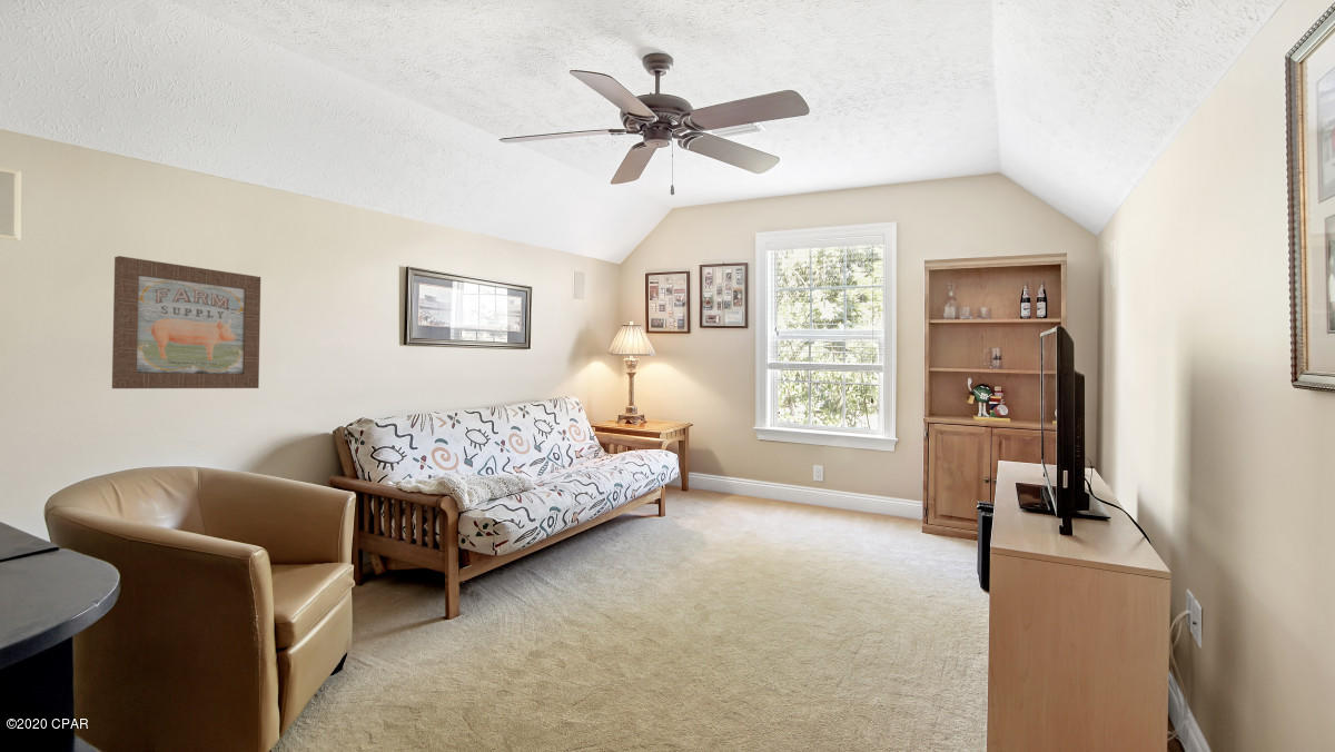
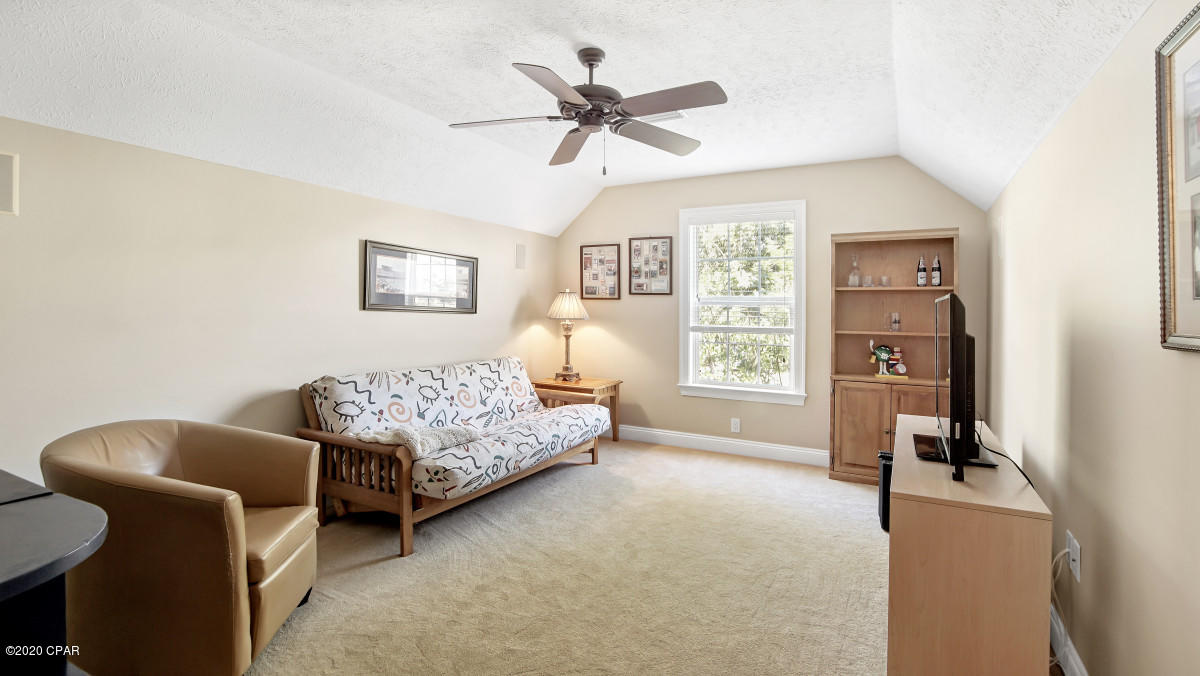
- wall art [111,255,261,389]
